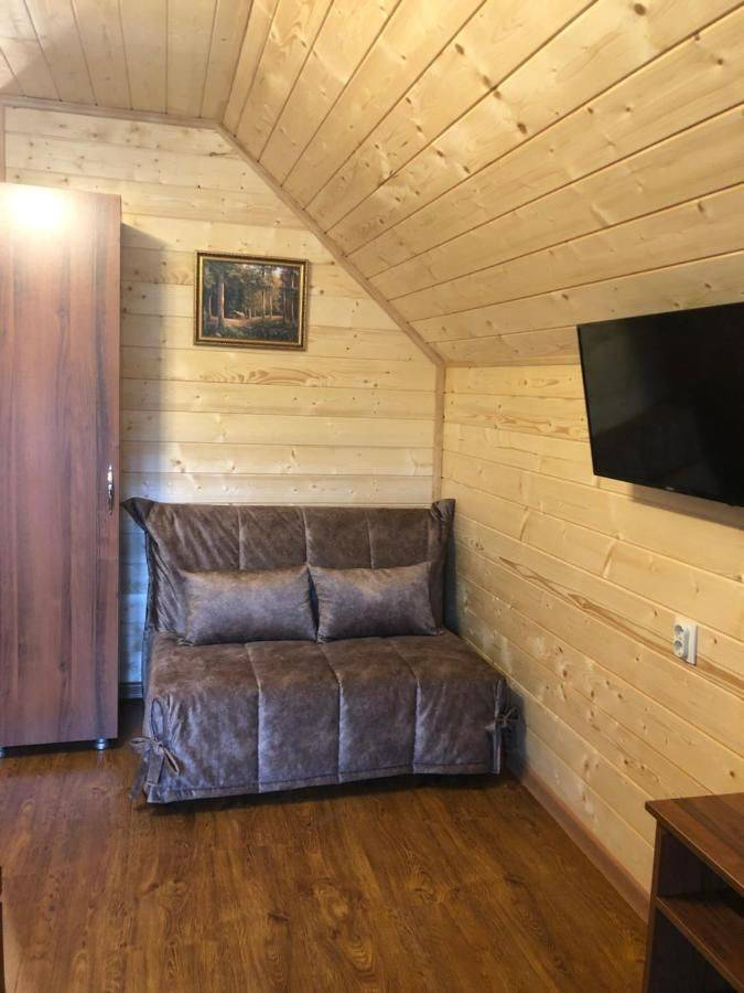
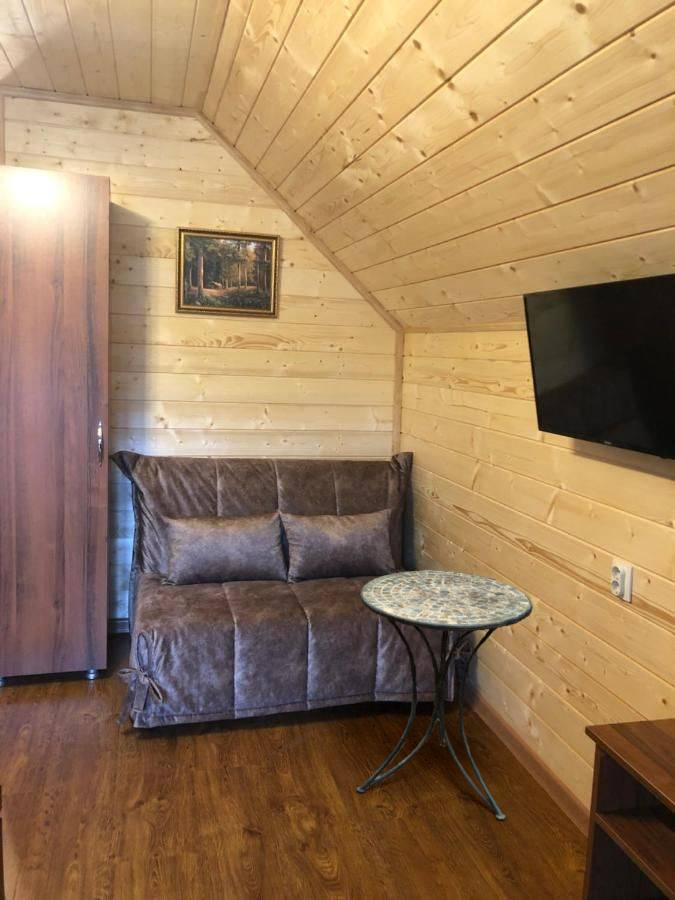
+ side table [356,569,534,821]
